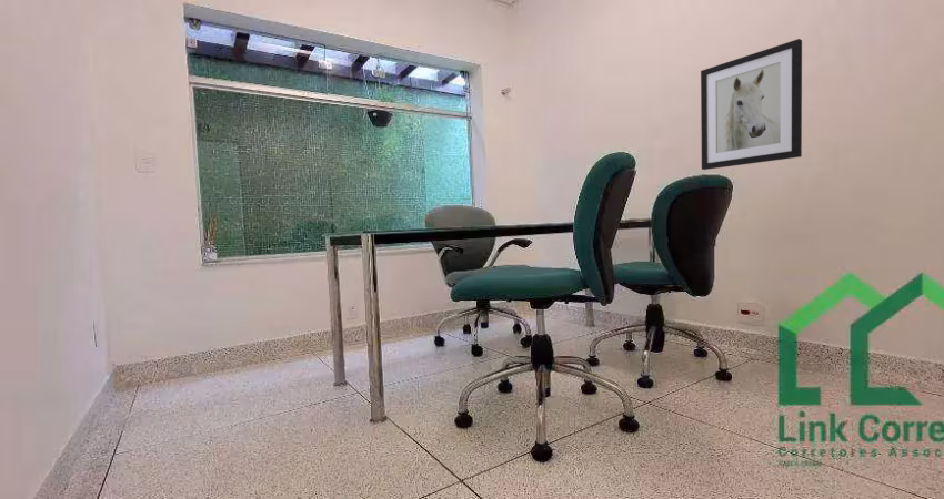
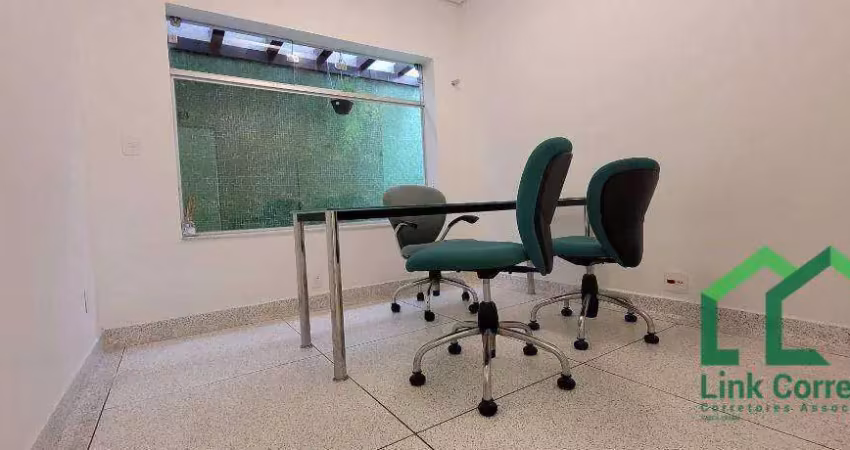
- wall art [700,38,803,171]
